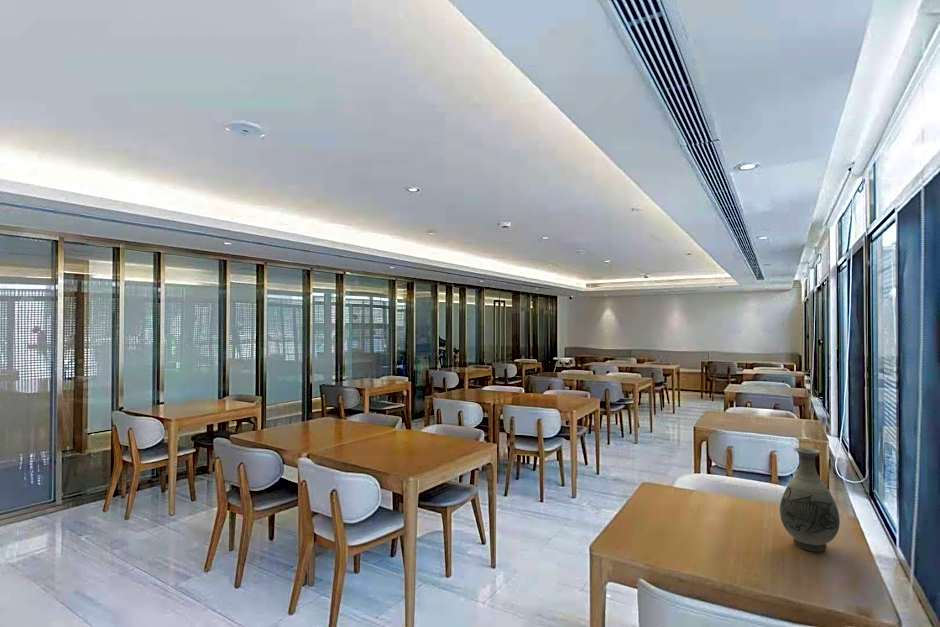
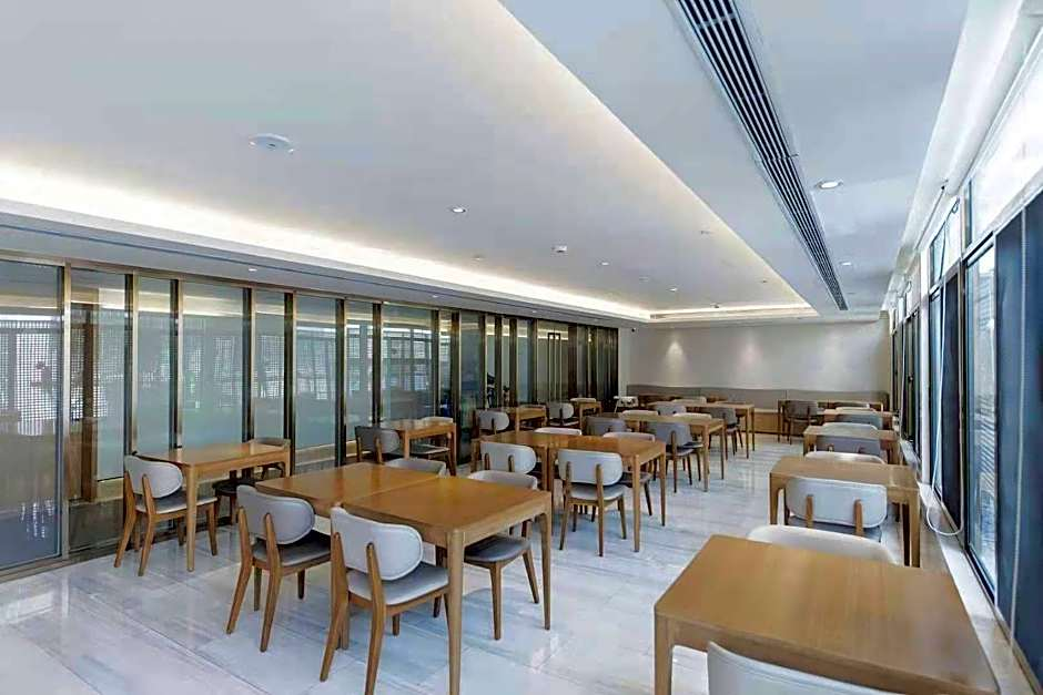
- vase [779,446,841,552]
